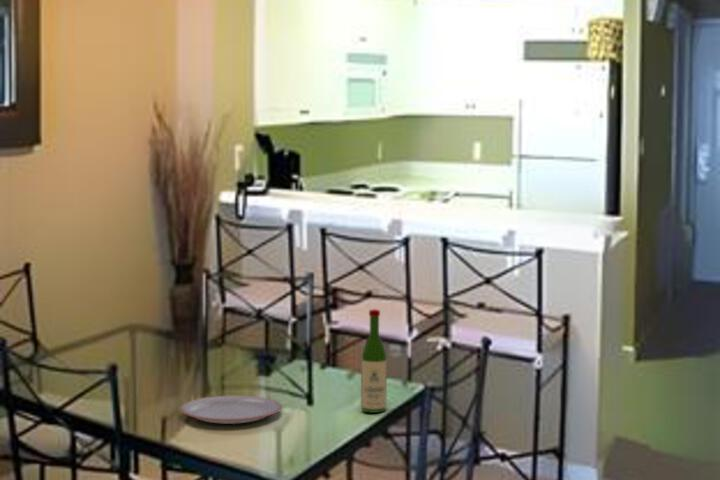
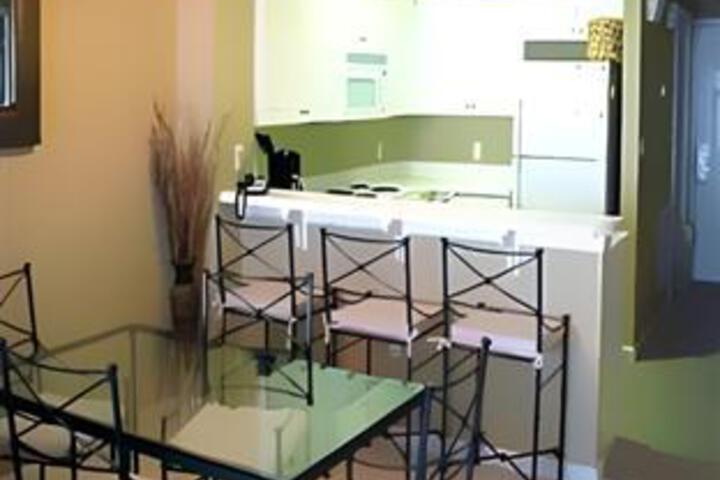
- plate [179,394,283,425]
- wine bottle [360,308,388,414]
